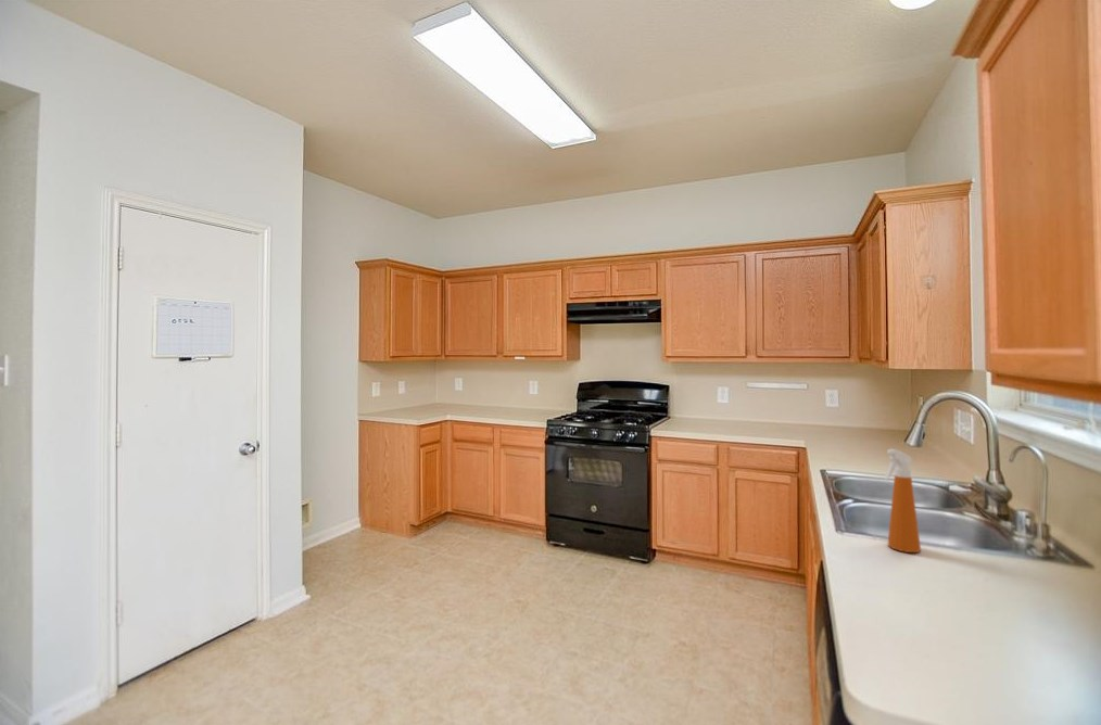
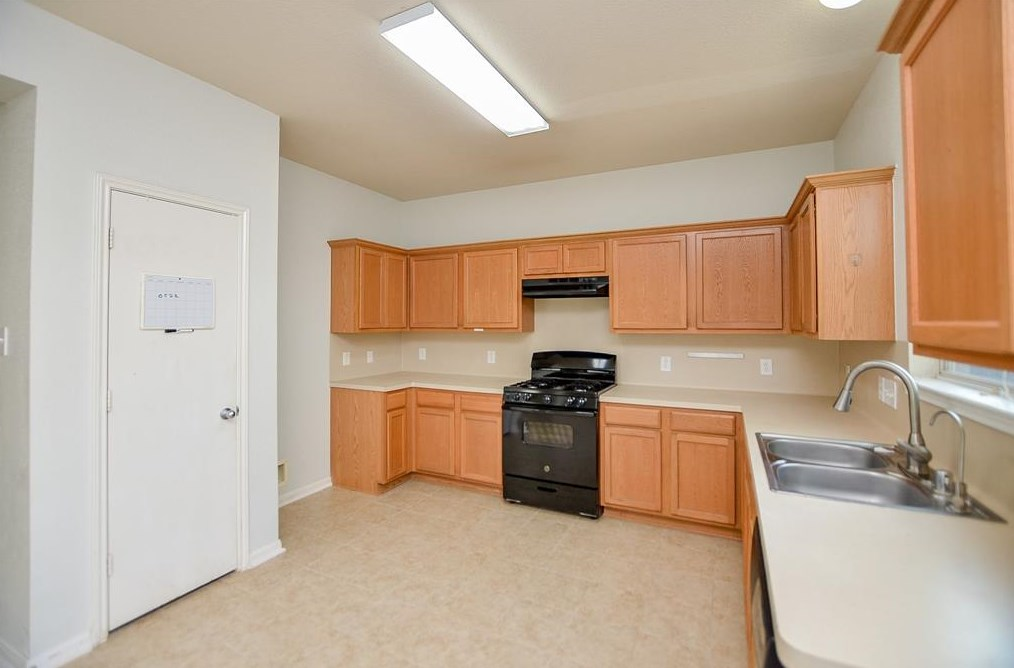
- spray bottle [883,448,922,554]
